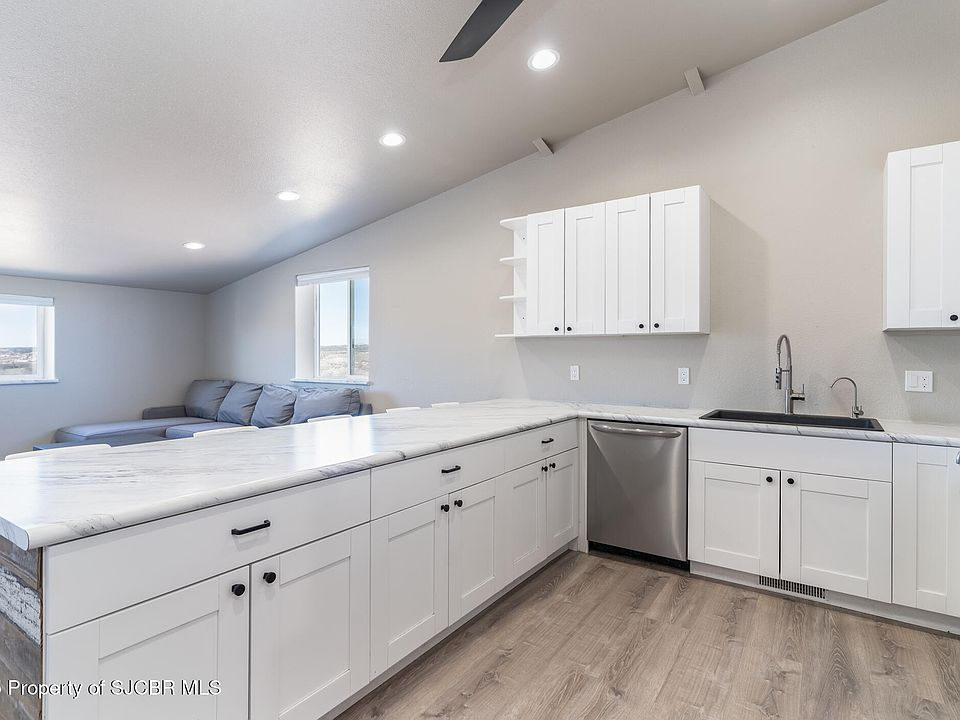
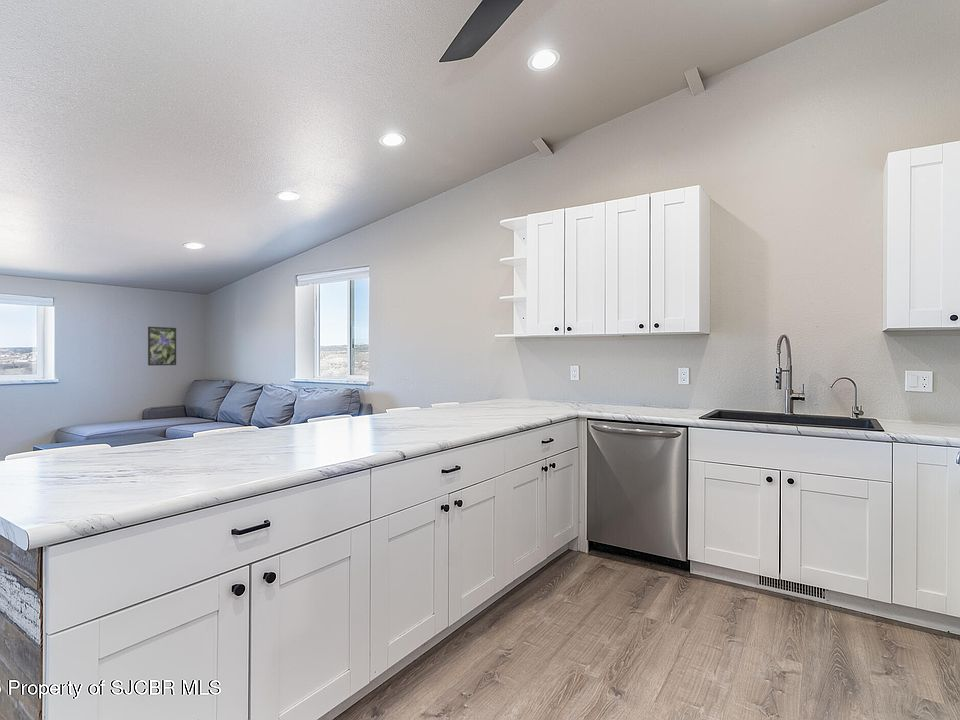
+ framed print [147,326,177,367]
